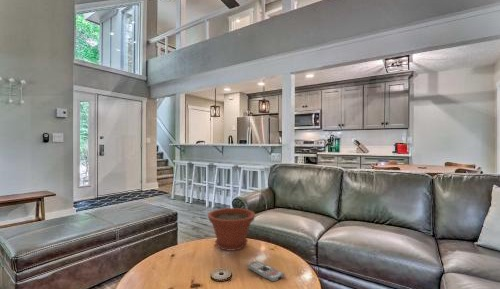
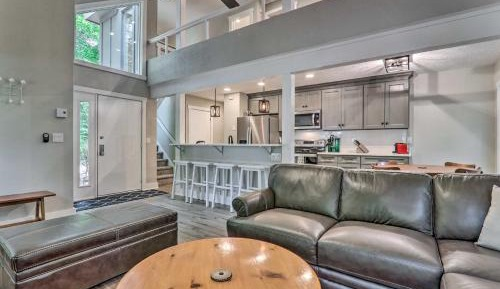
- remote control [247,260,285,283]
- plant pot [207,207,256,252]
